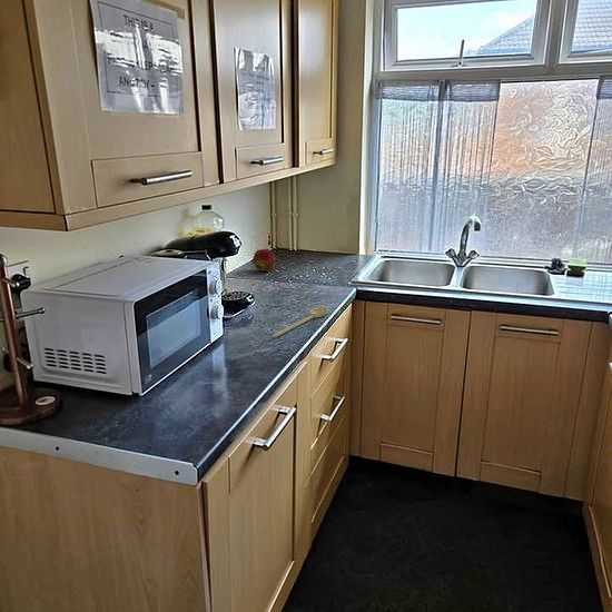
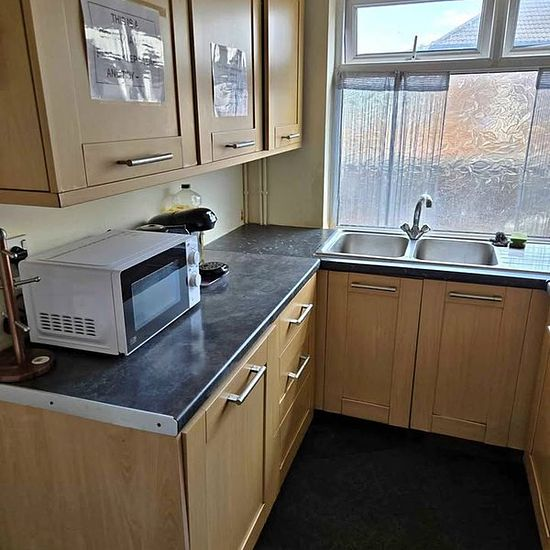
- spoon [272,306,328,339]
- fruit [249,248,277,273]
